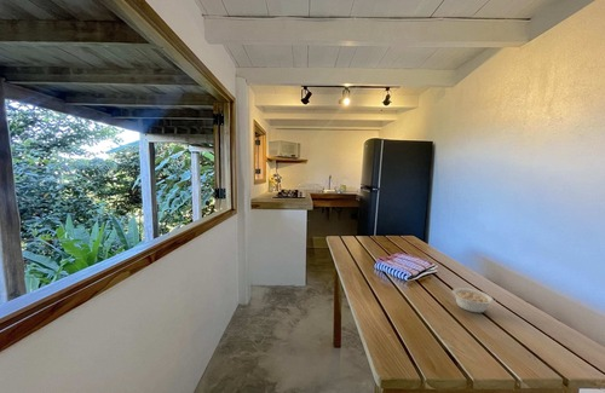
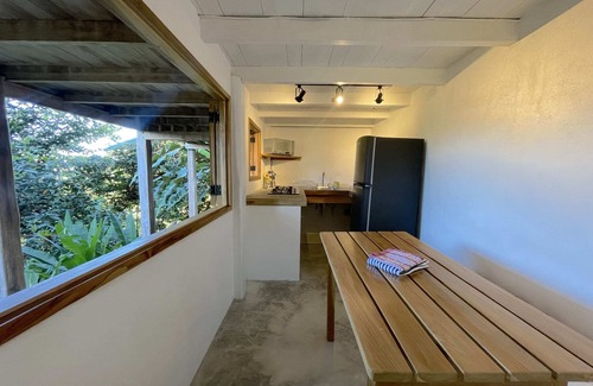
- legume [451,287,495,313]
